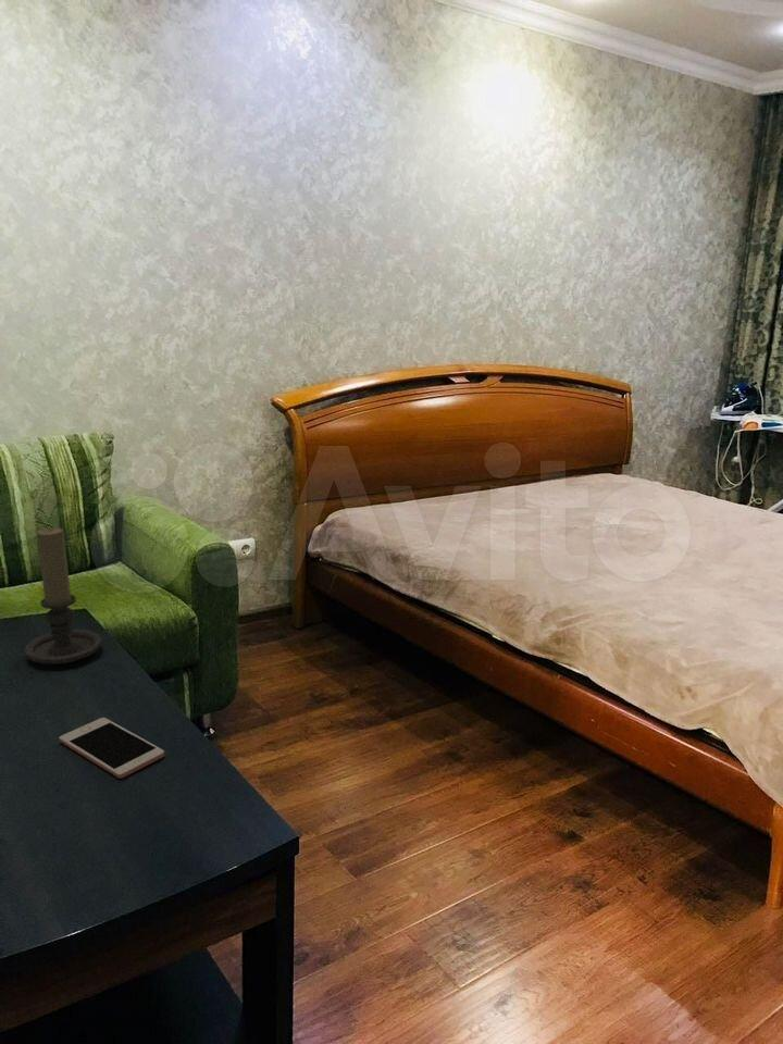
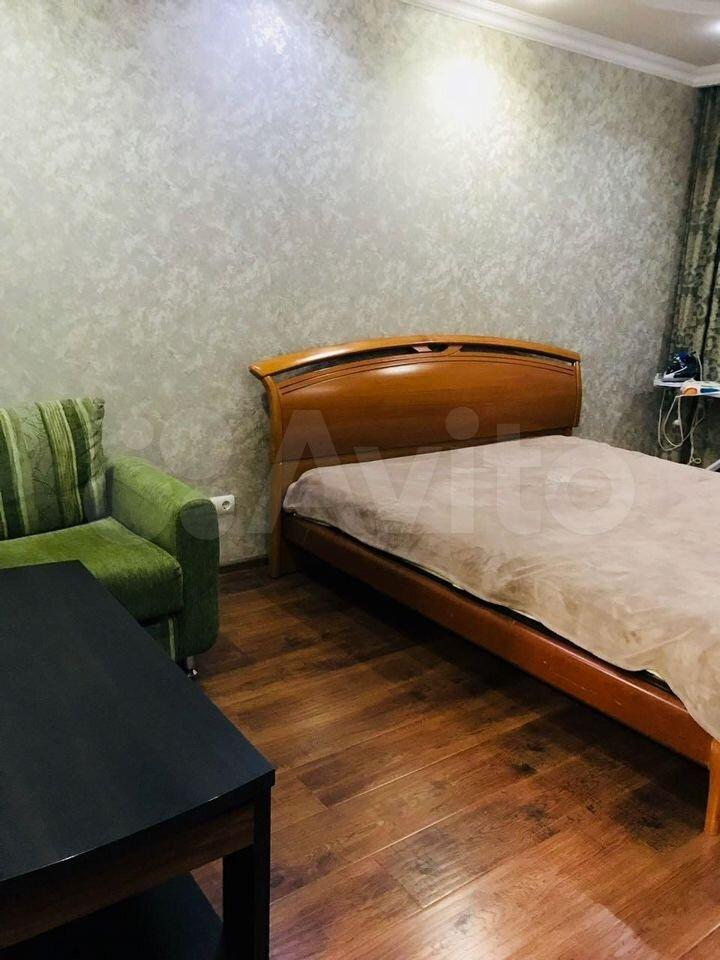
- cell phone [58,717,165,780]
- candle holder [24,526,102,666]
